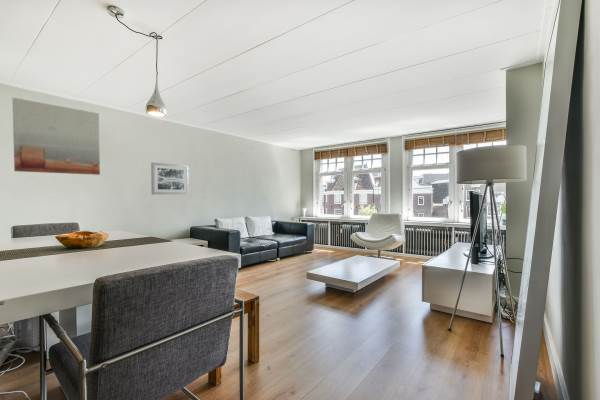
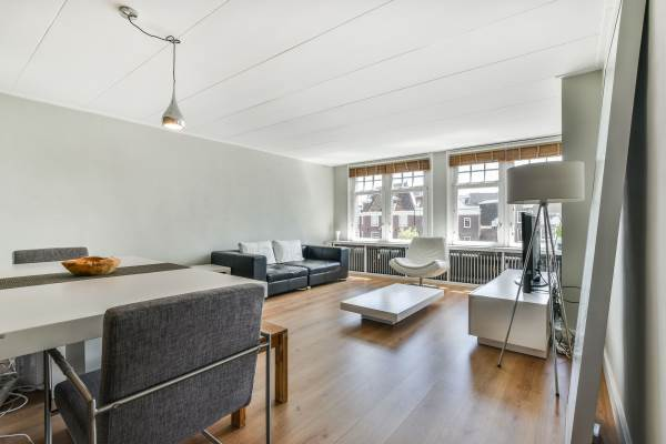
- wall art [11,97,101,176]
- wall art [150,162,190,196]
